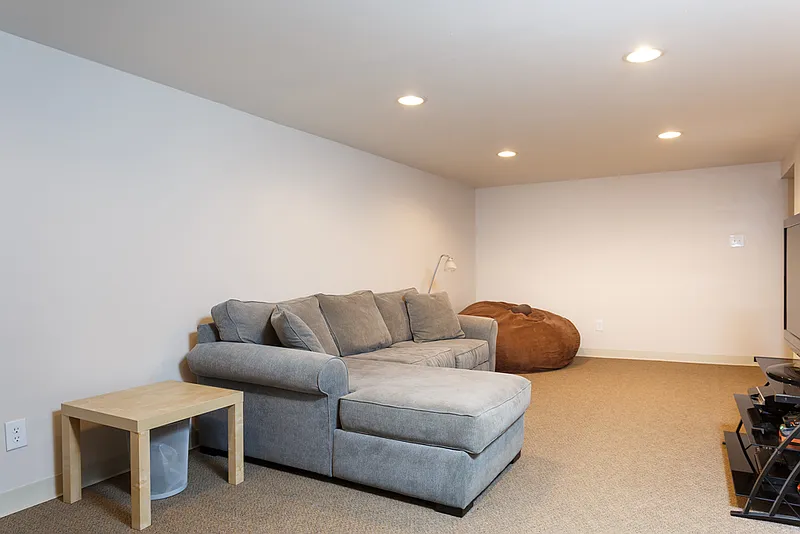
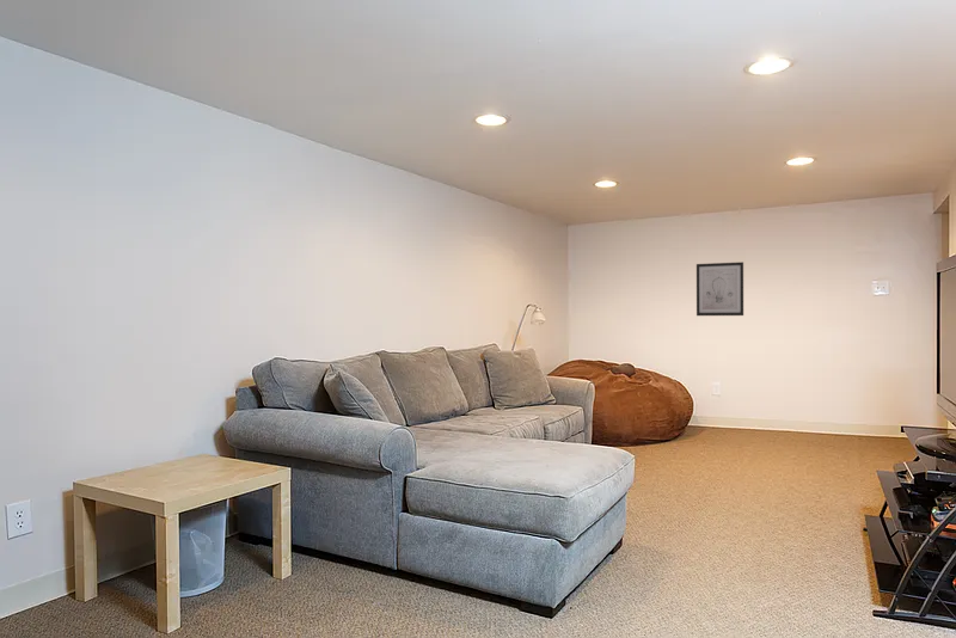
+ wall art [695,260,744,317]
